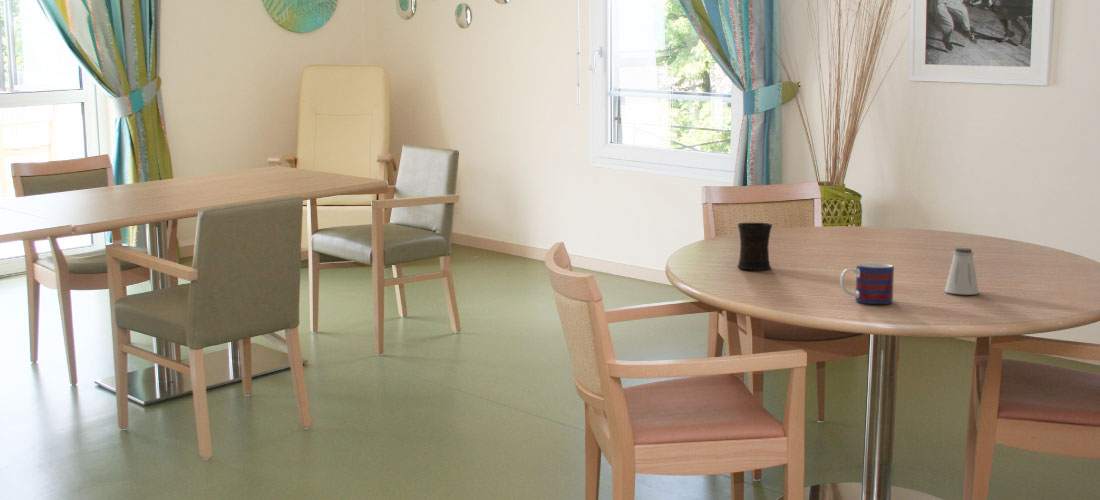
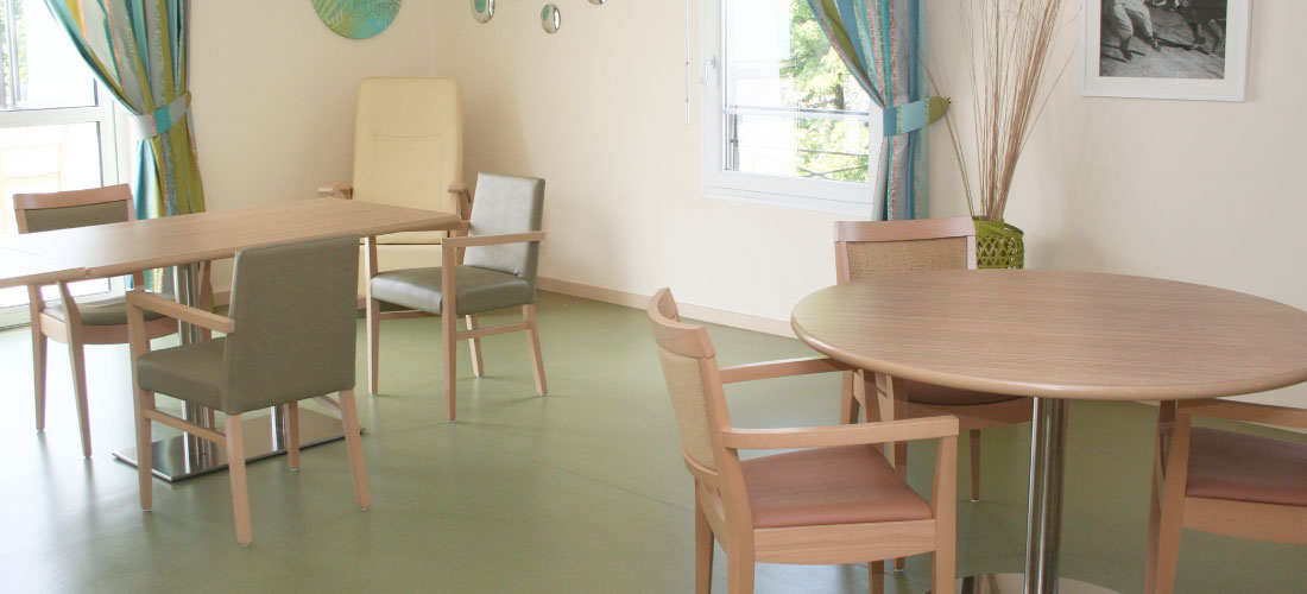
- mug [736,222,773,271]
- mug [839,262,895,305]
- saltshaker [944,247,980,296]
